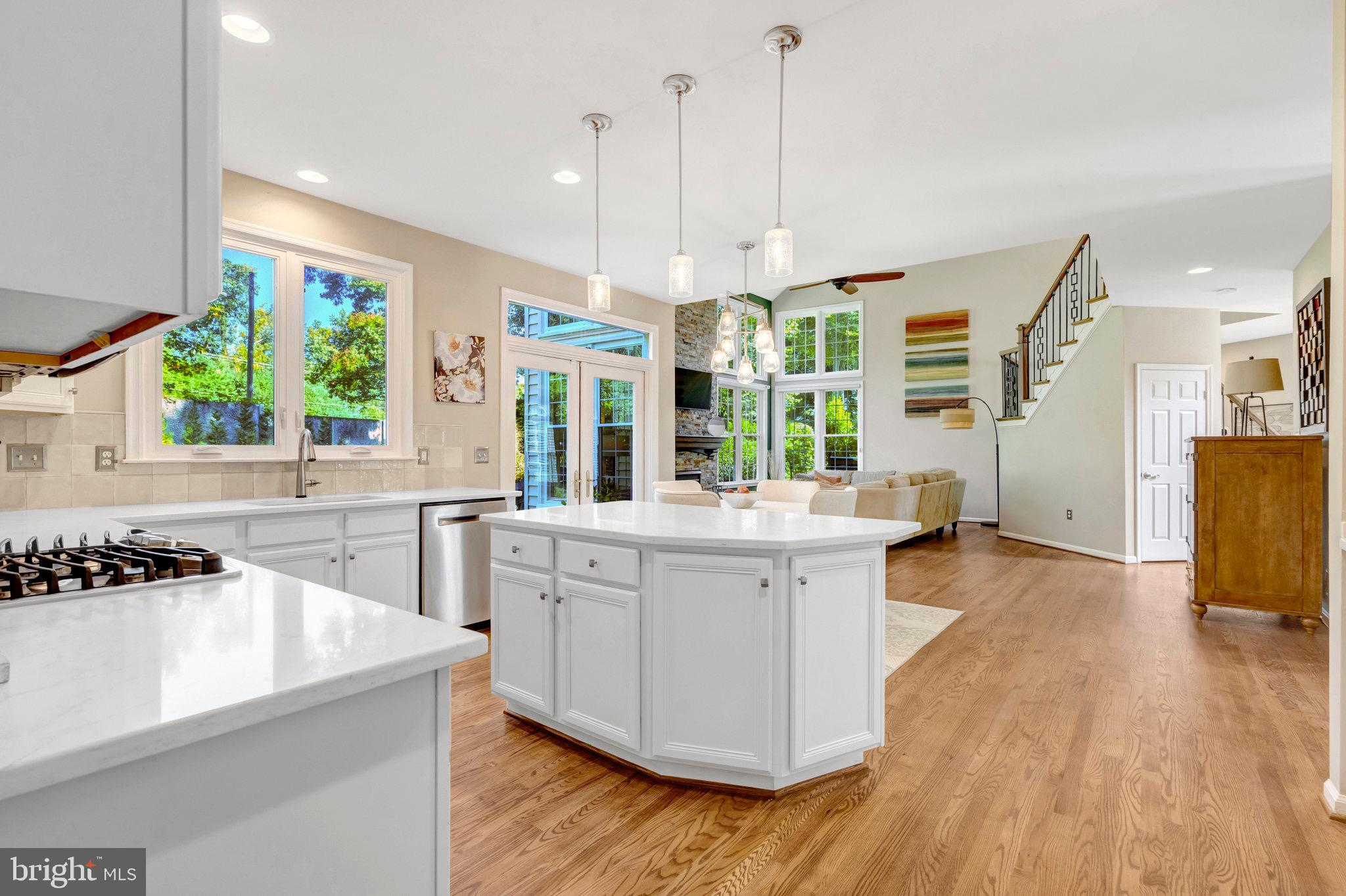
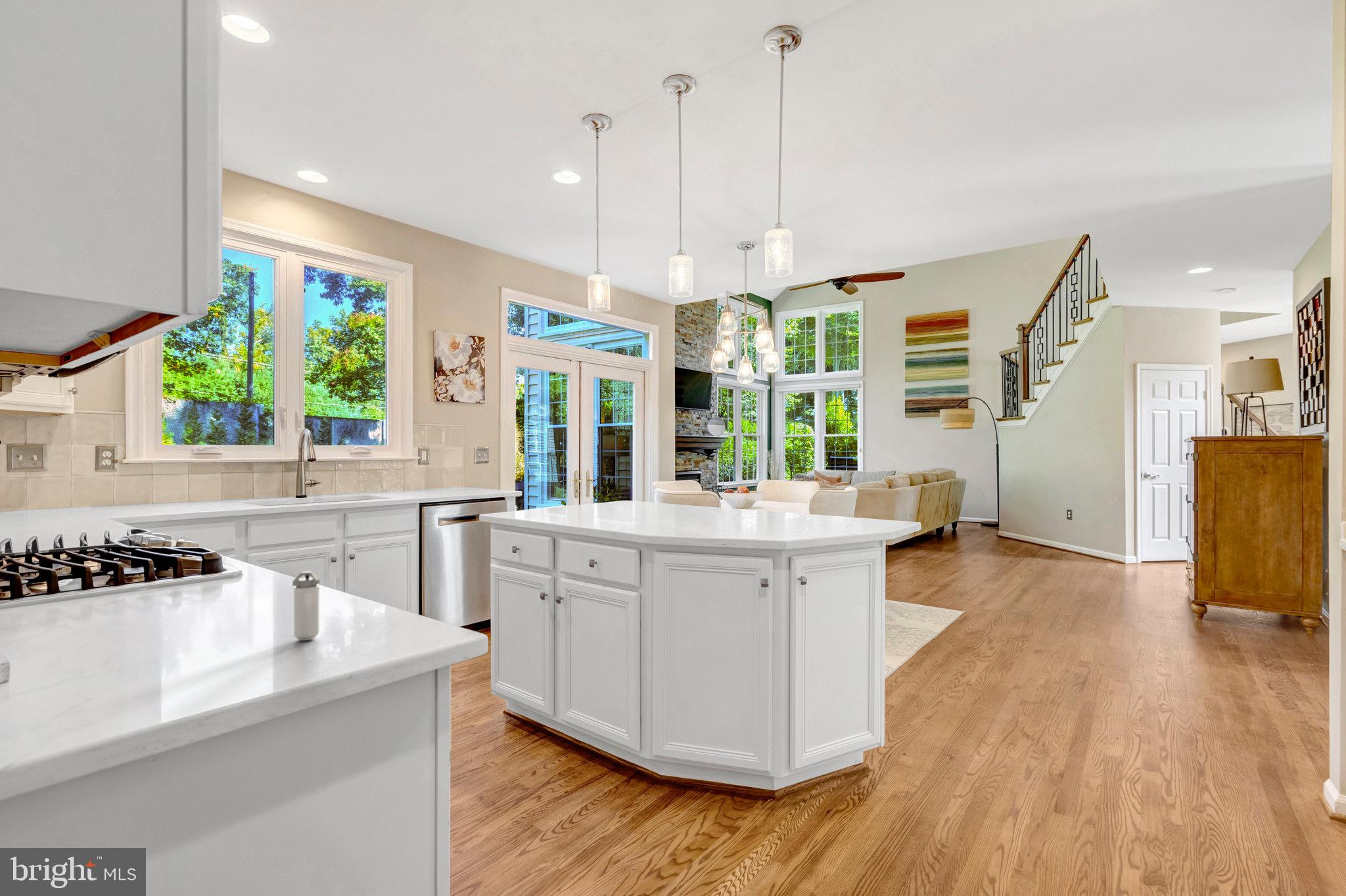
+ shaker [292,570,320,641]
